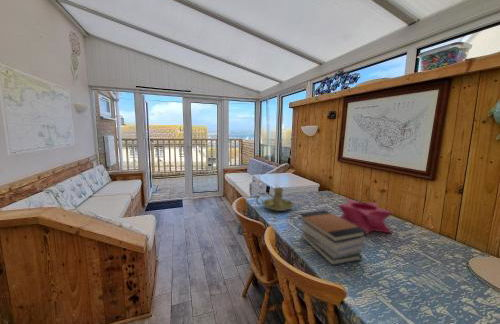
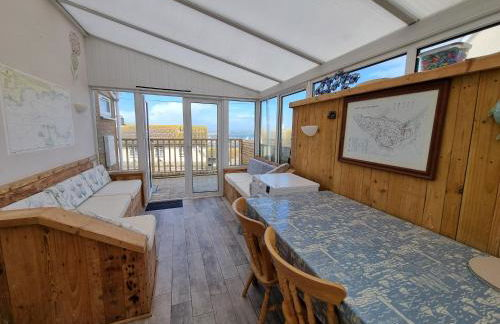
- candle holder [255,187,295,212]
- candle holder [337,198,395,236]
- book stack [297,209,367,266]
